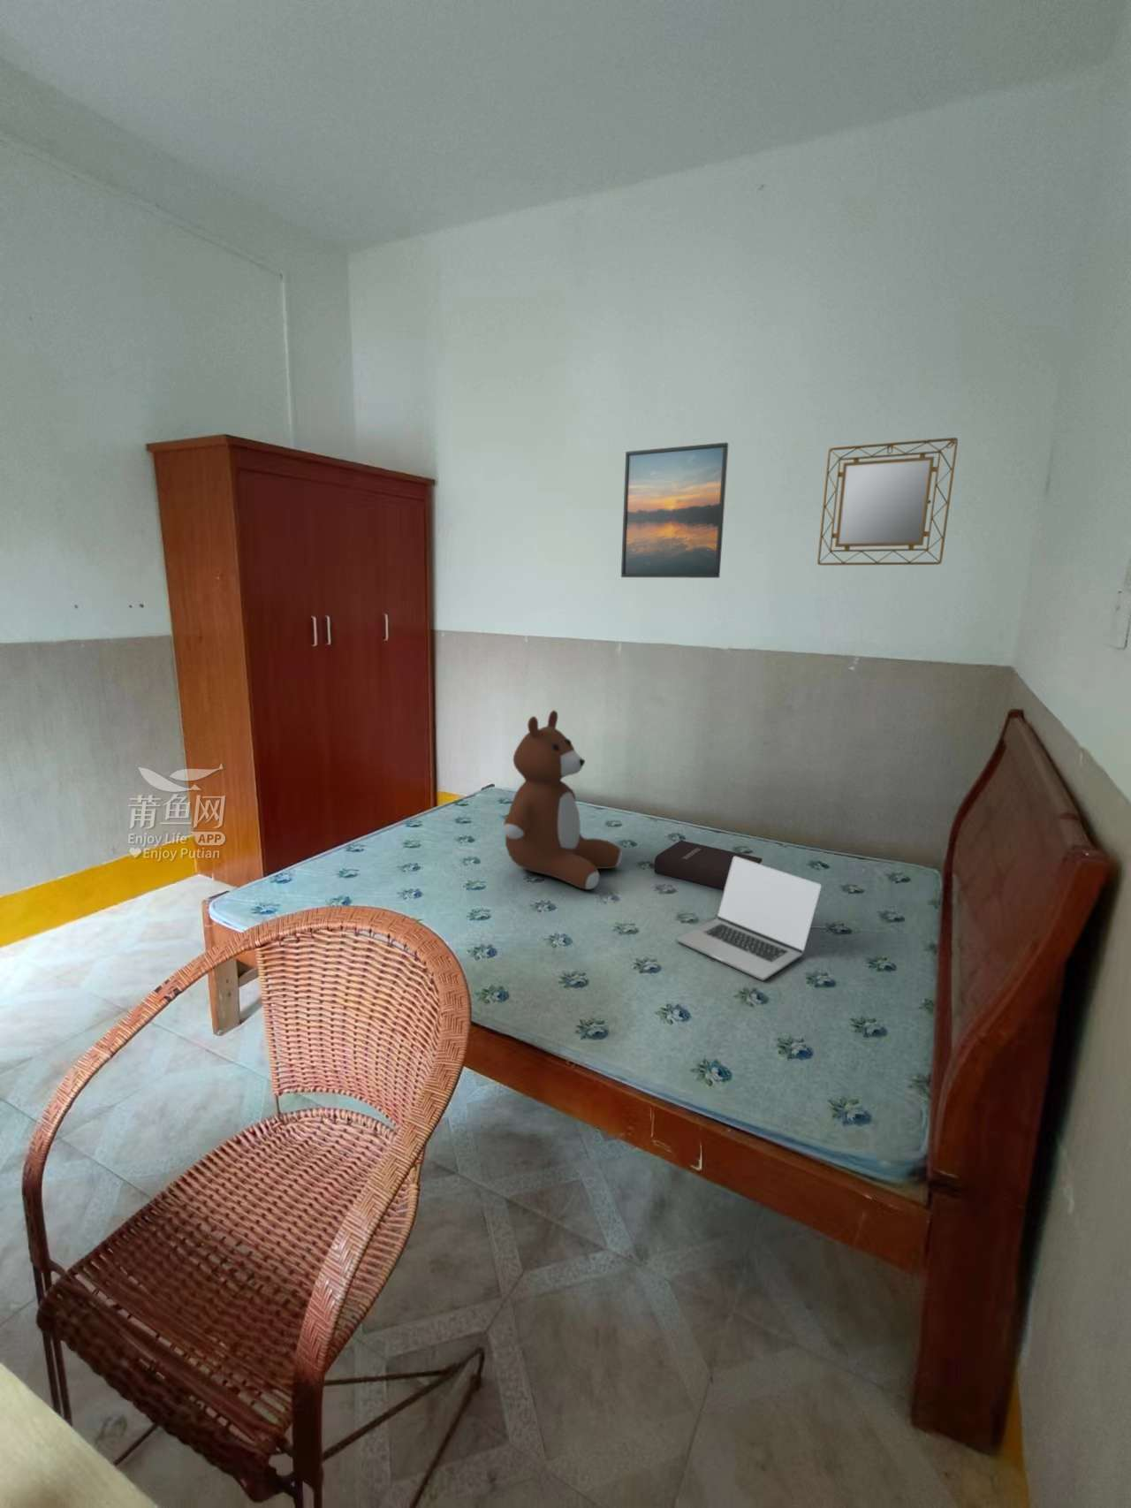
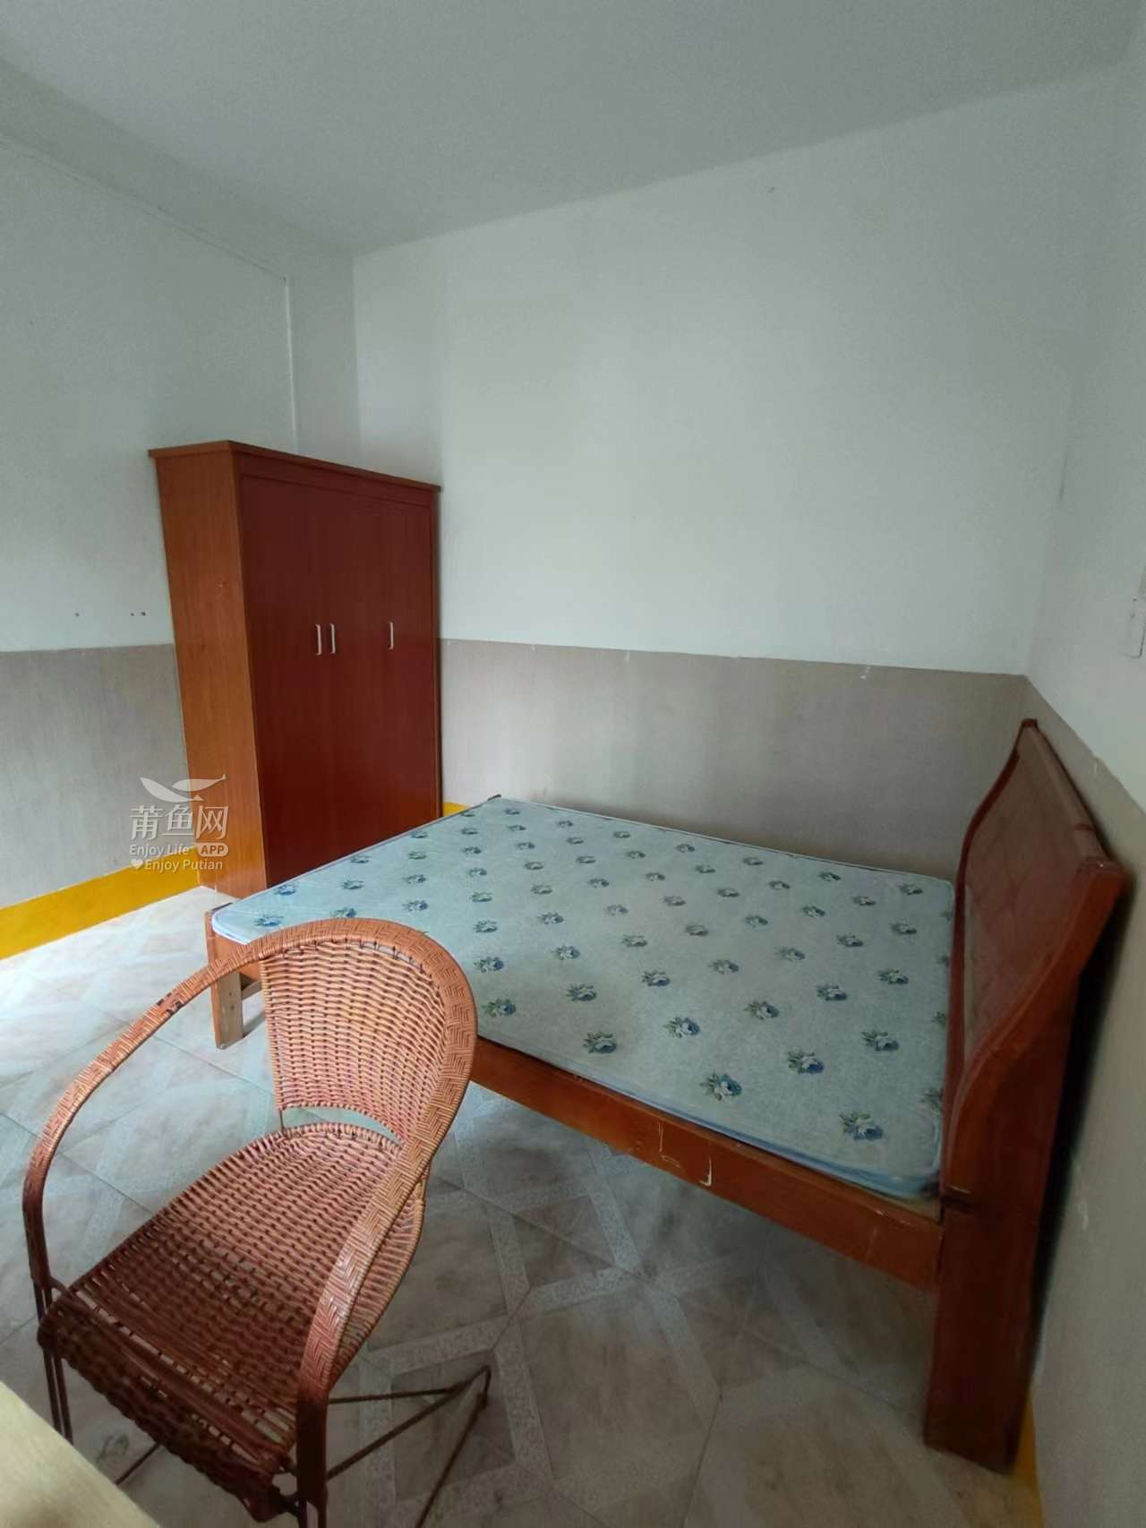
- home mirror [816,436,959,566]
- teddy bear [503,709,624,890]
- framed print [620,442,729,579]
- book [653,840,763,891]
- laptop [675,857,822,982]
